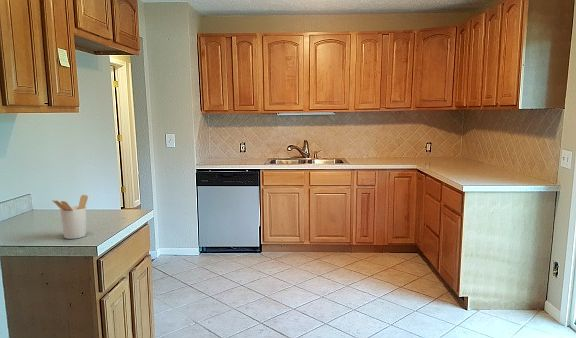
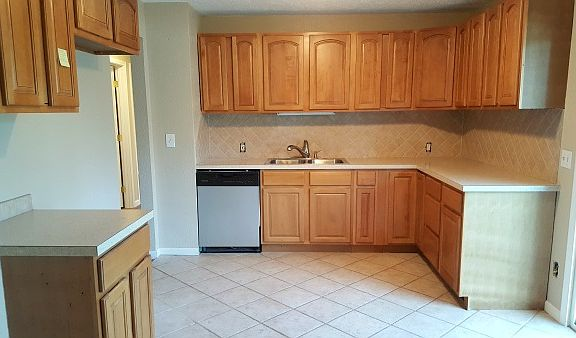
- utensil holder [51,194,89,240]
